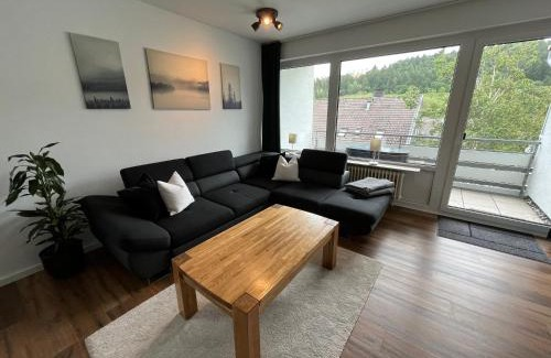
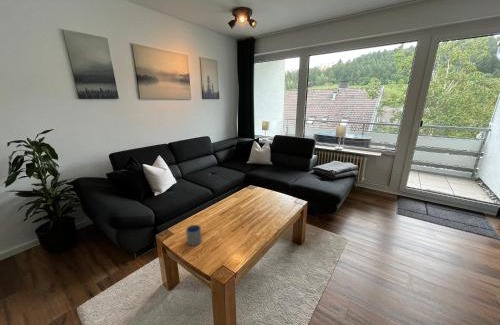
+ cup [185,224,203,247]
